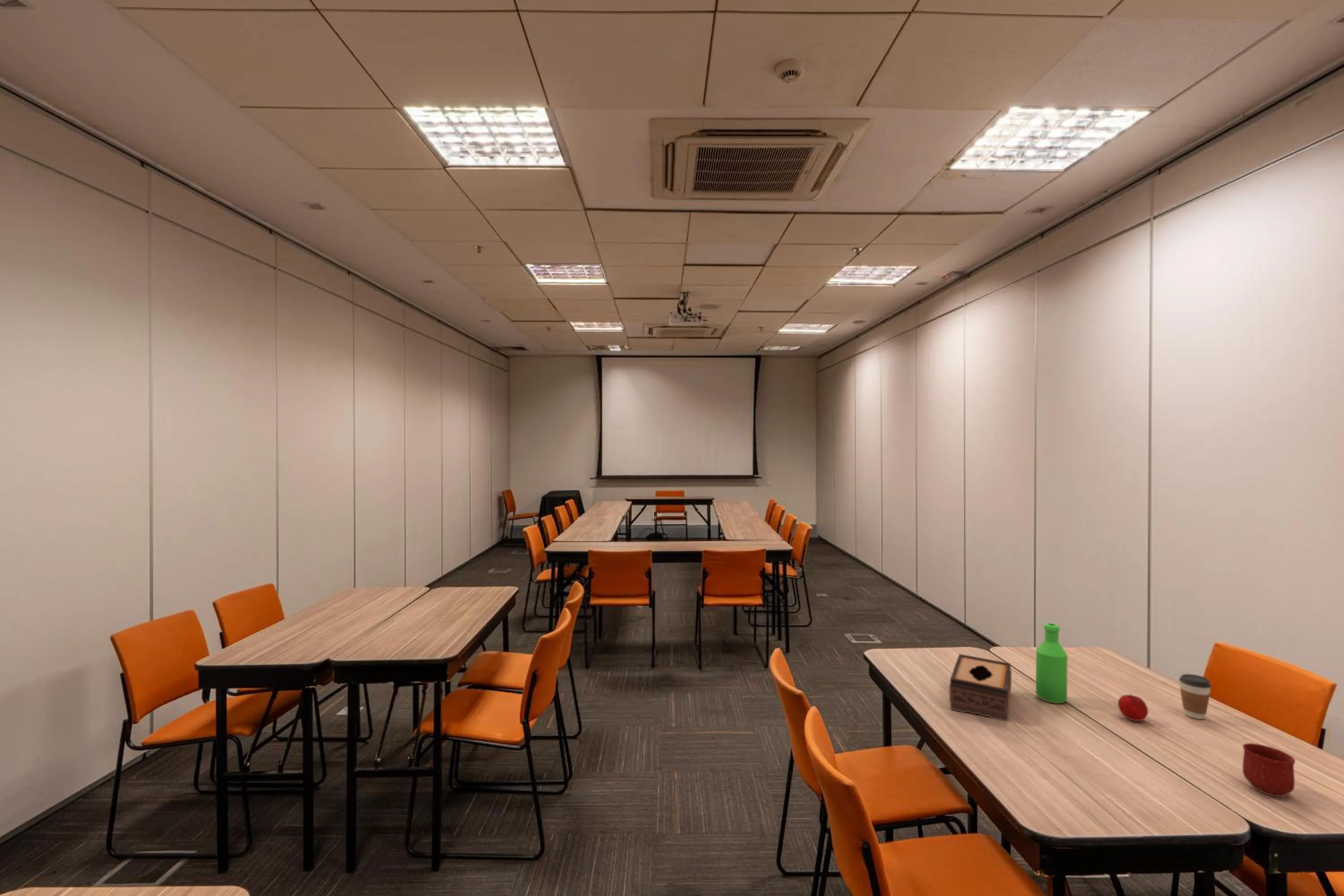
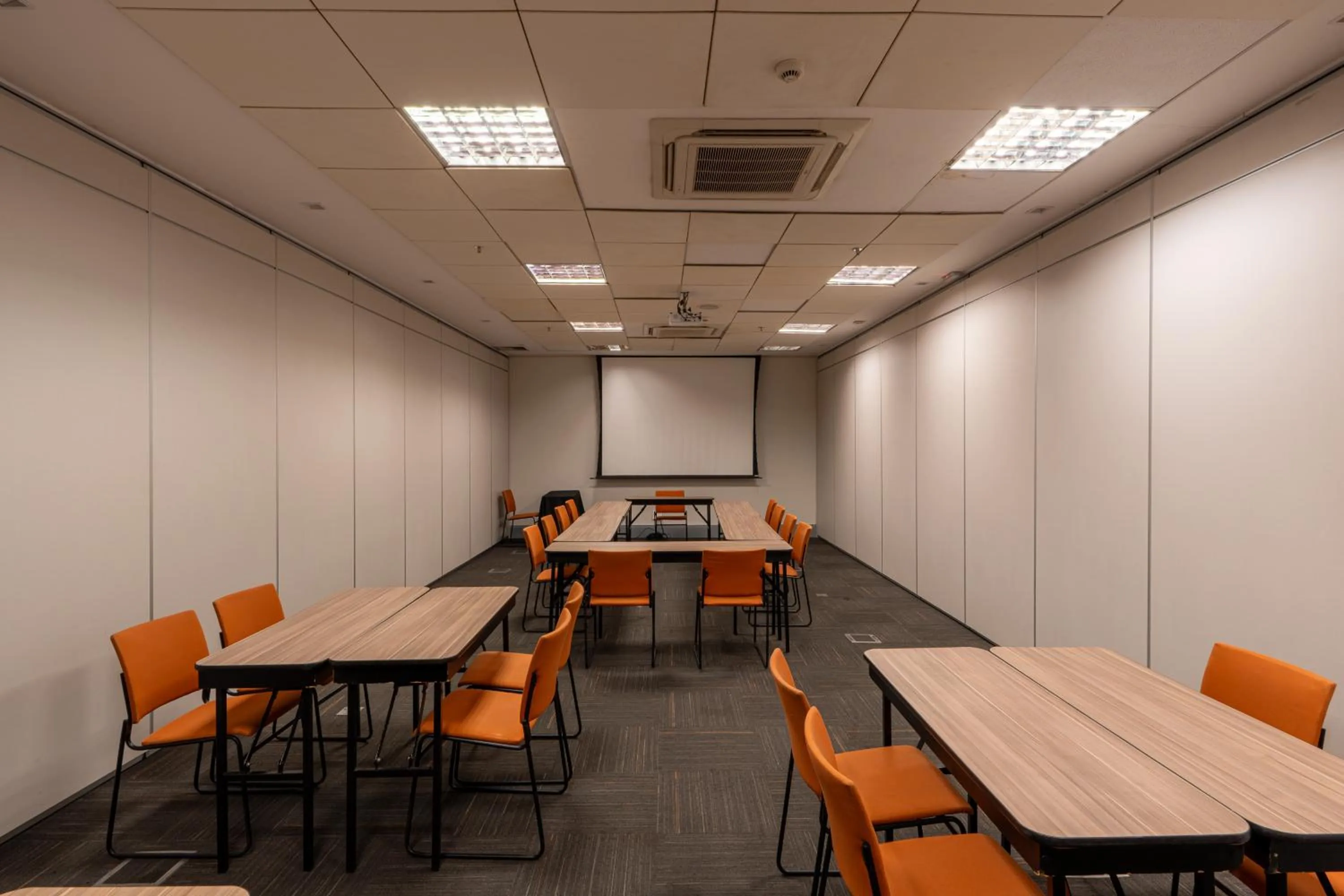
- apple [1117,692,1149,721]
- coffee cup [1179,674,1212,719]
- tissue box [949,654,1012,722]
- mug [1242,743,1296,797]
- bottle [1035,623,1068,704]
